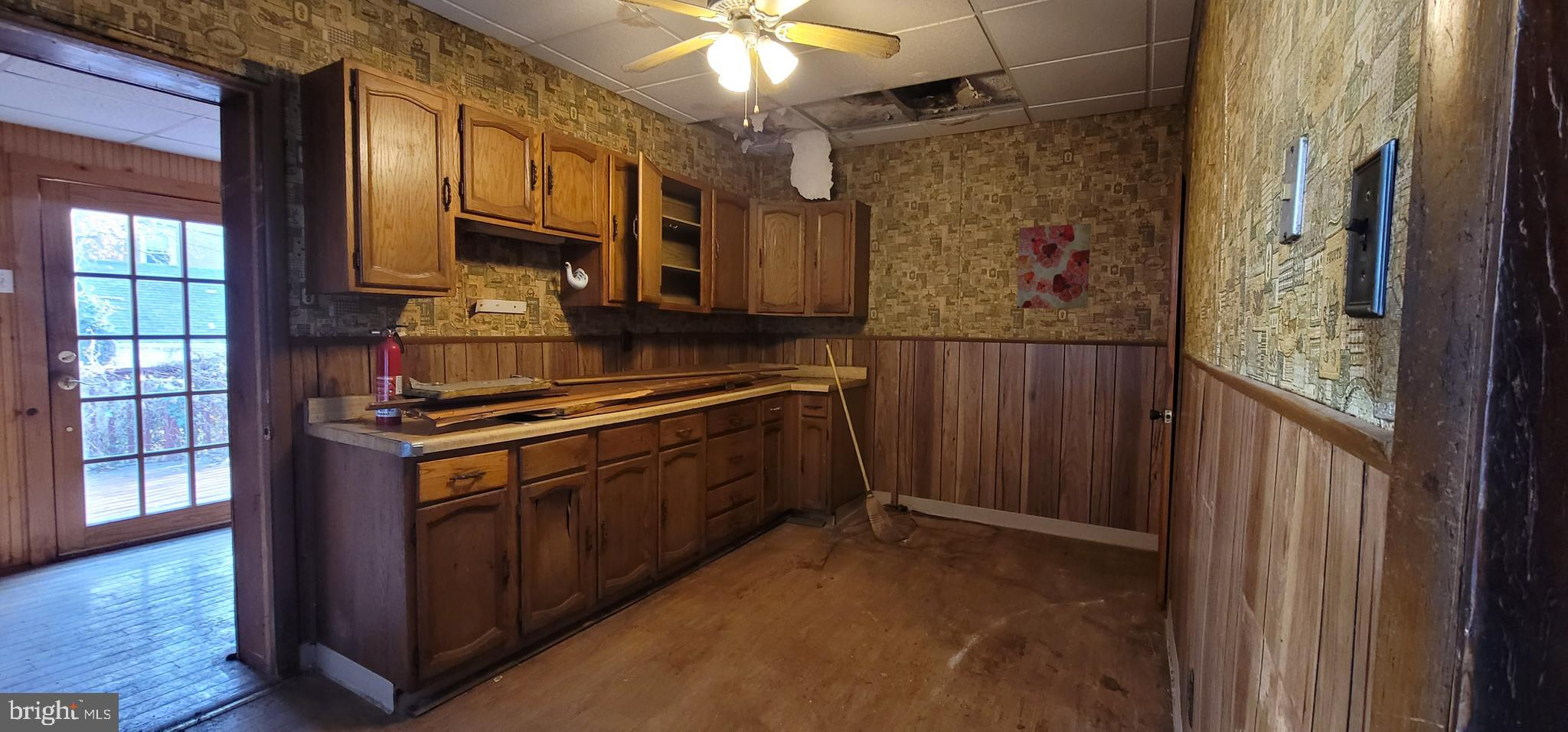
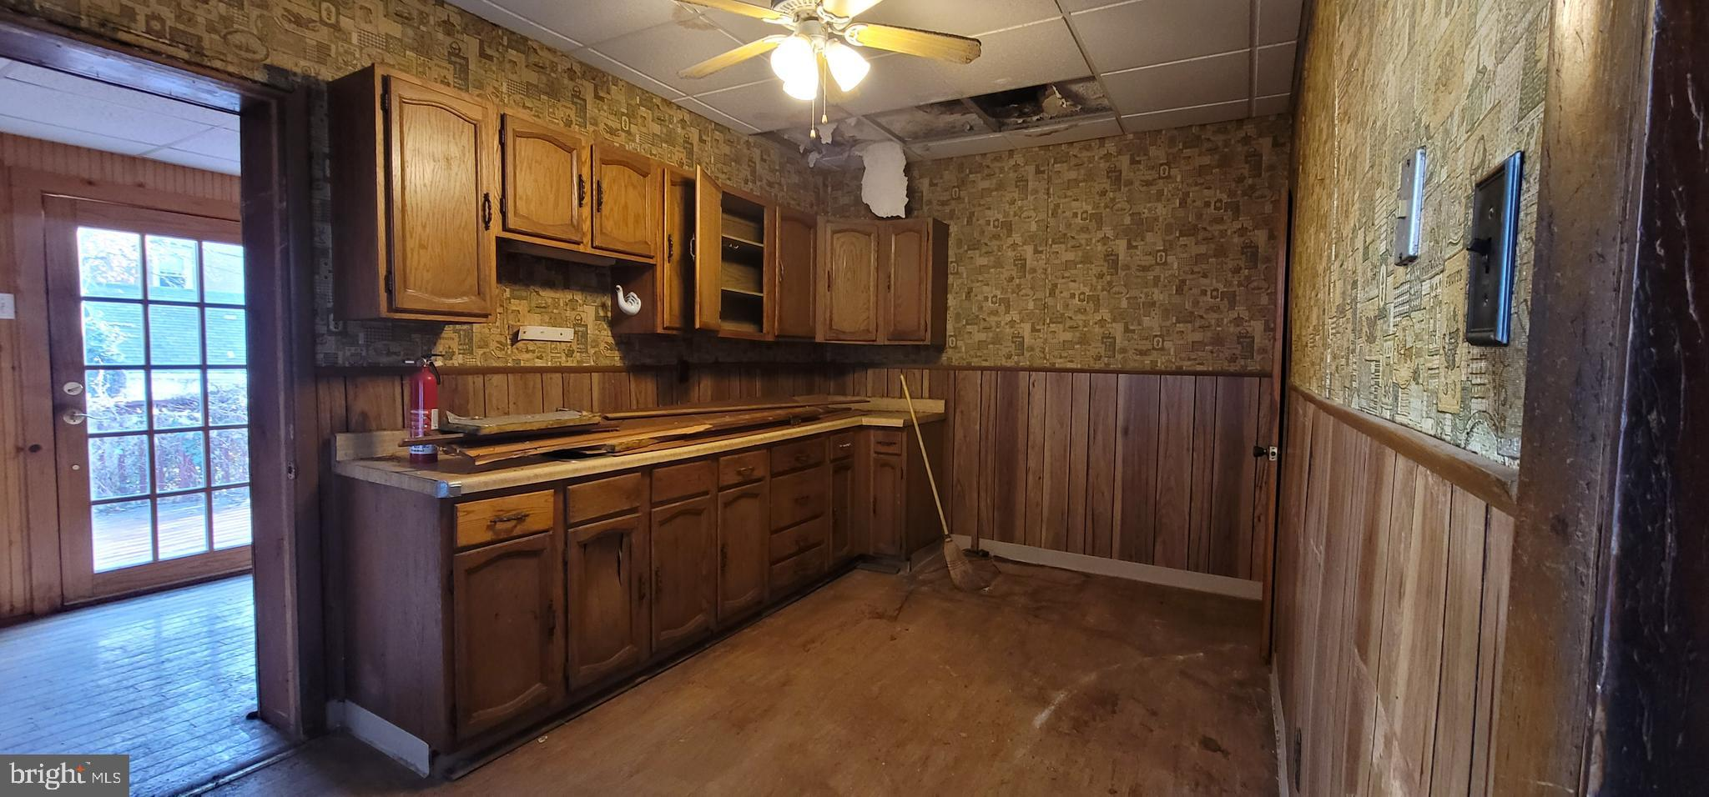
- wall art [1016,223,1092,309]
